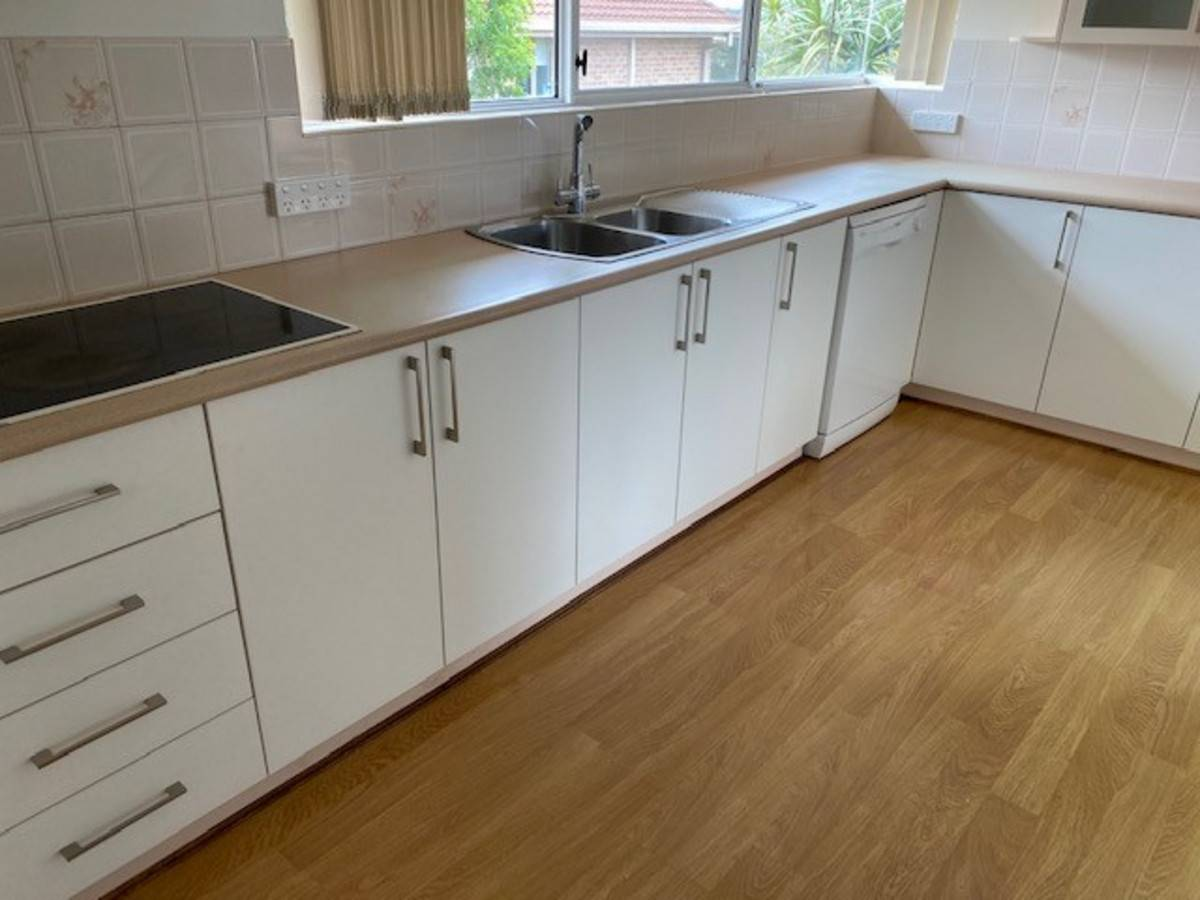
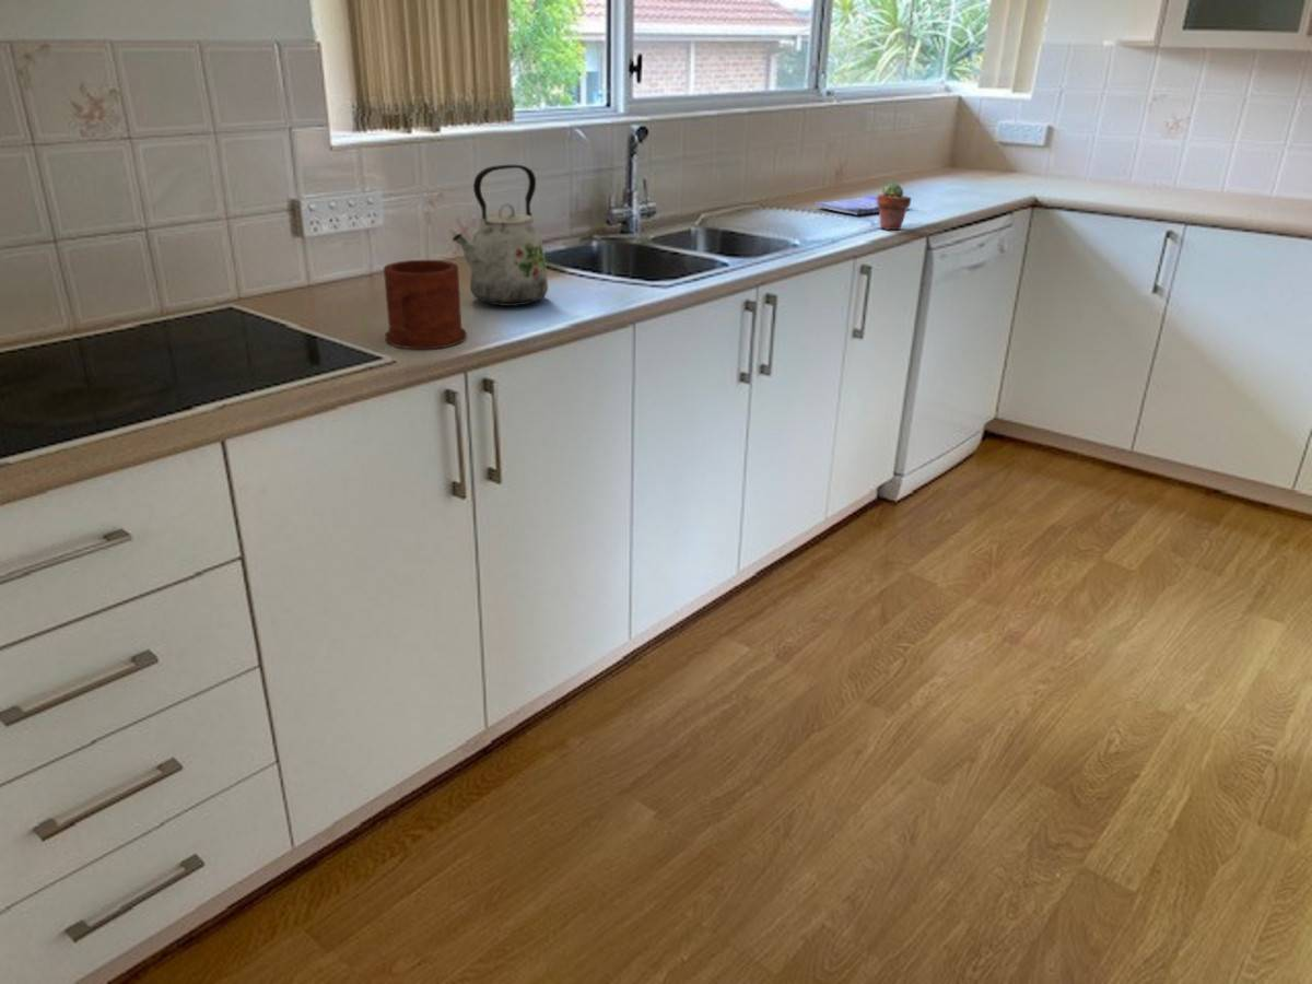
+ mug [383,259,468,350]
+ dish towel [815,195,879,216]
+ potted succulent [877,181,912,231]
+ kettle [452,164,549,307]
